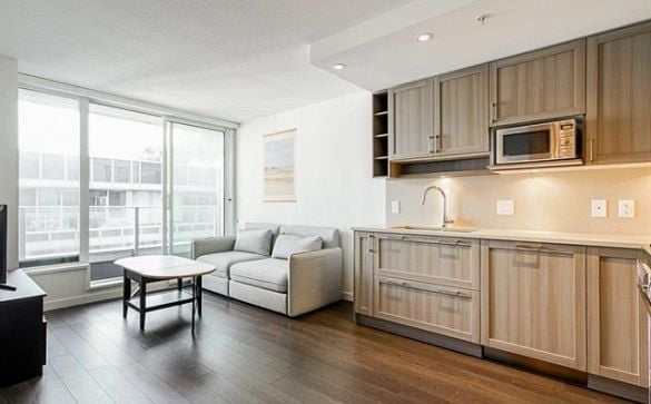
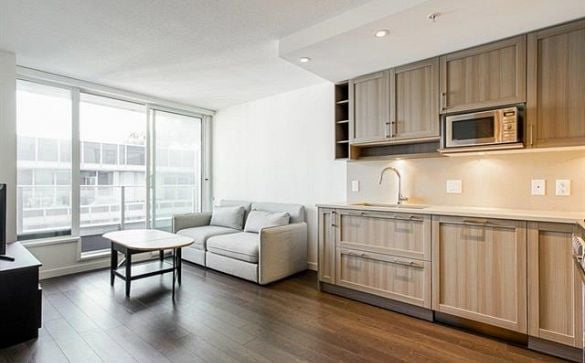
- wall art [262,128,297,204]
